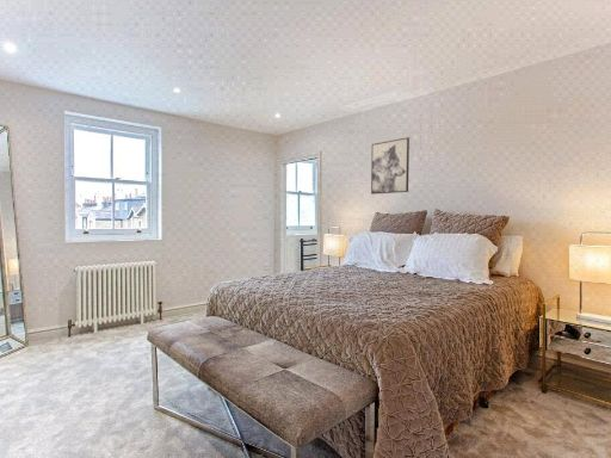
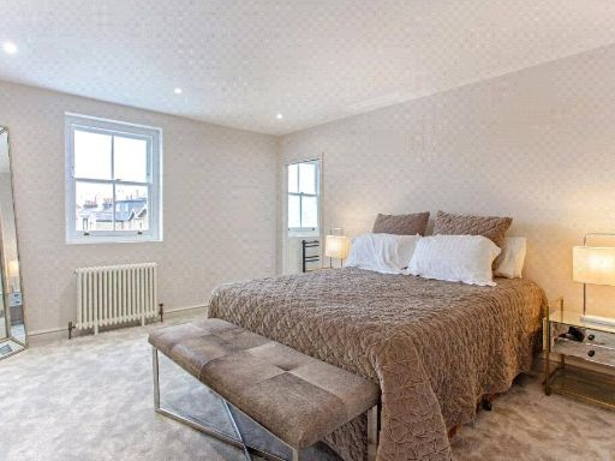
- wall art [370,136,411,196]
